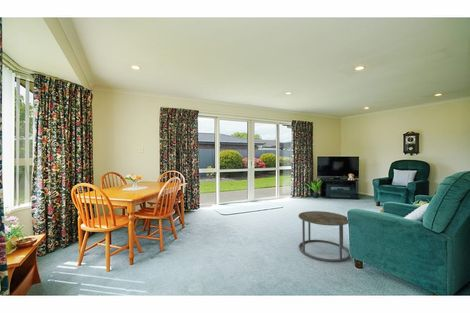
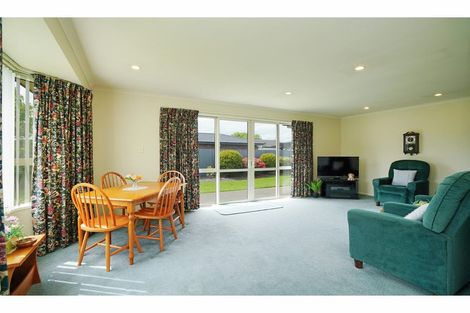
- side table [298,210,351,263]
